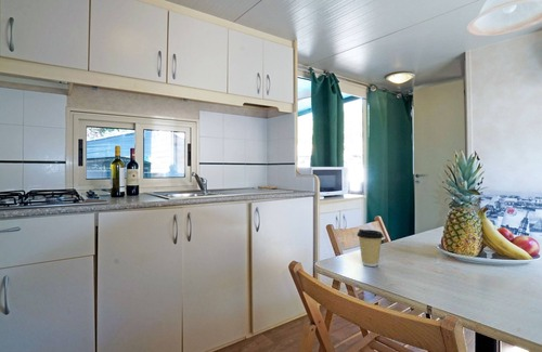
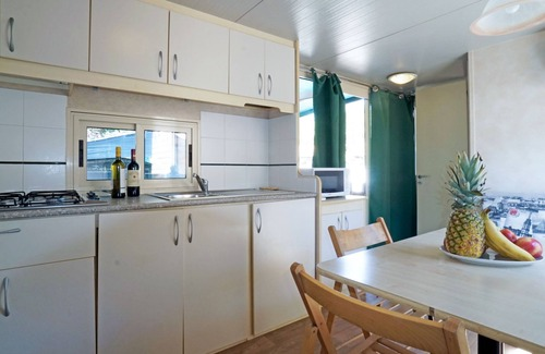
- coffee cup [356,229,385,268]
